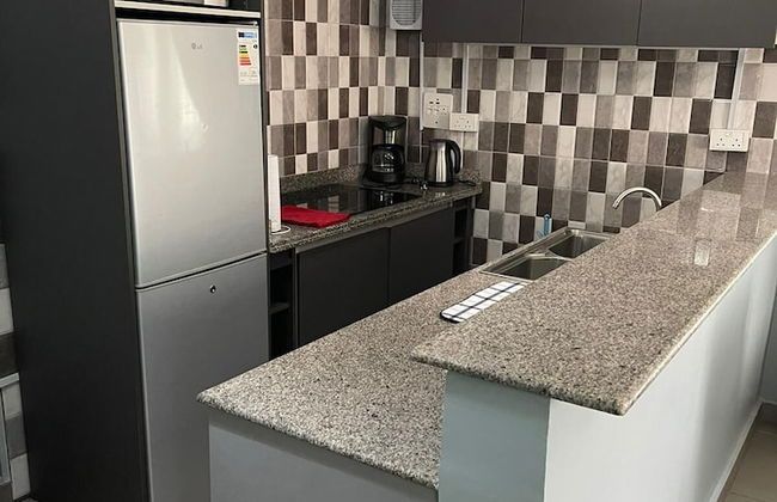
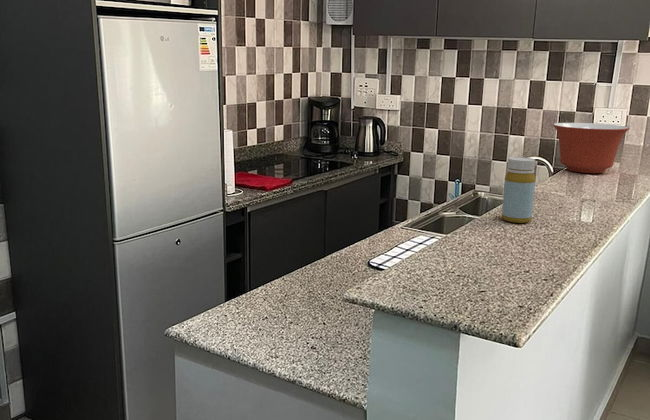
+ mixing bowl [552,122,630,174]
+ bottle [501,156,536,224]
